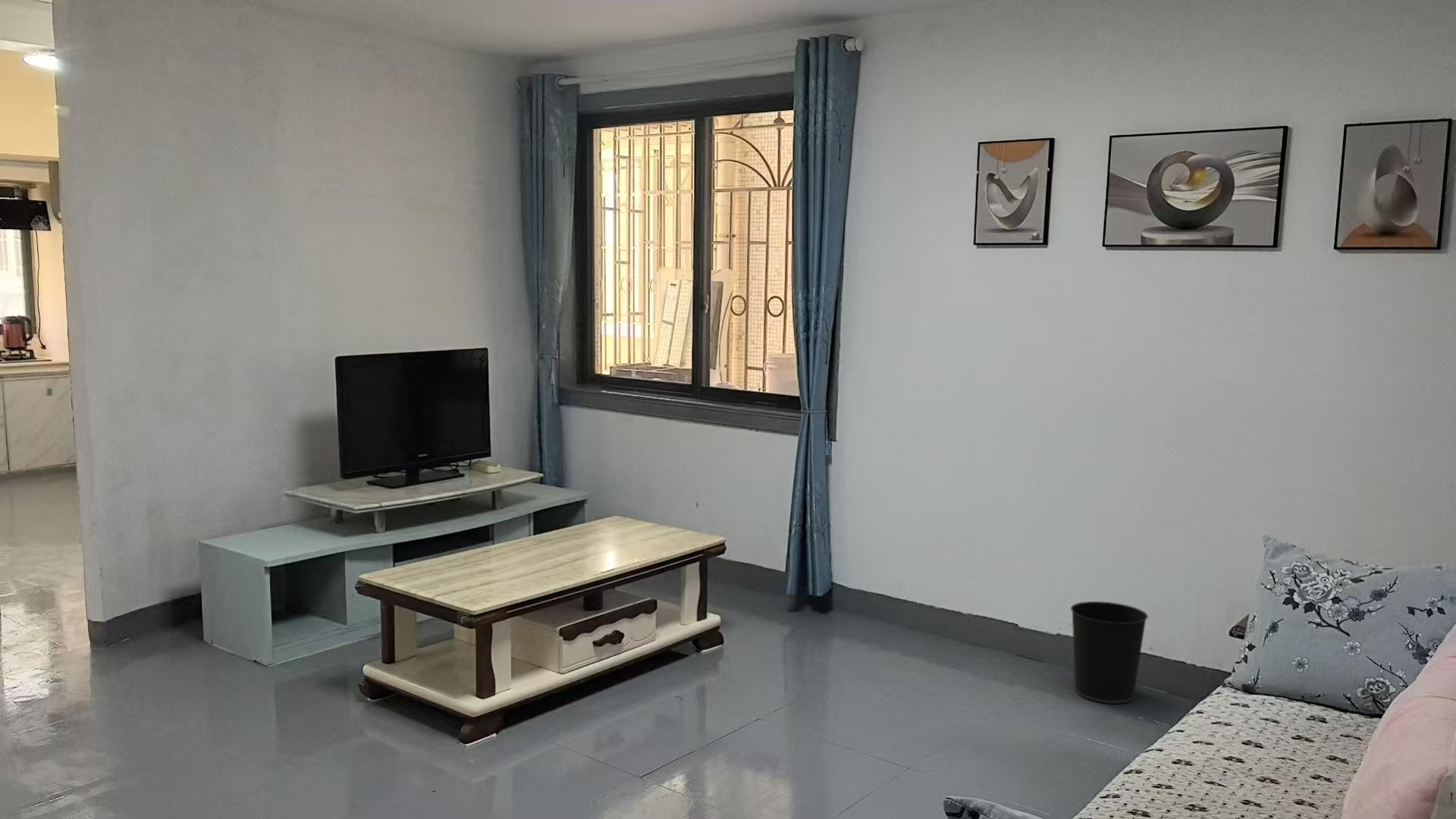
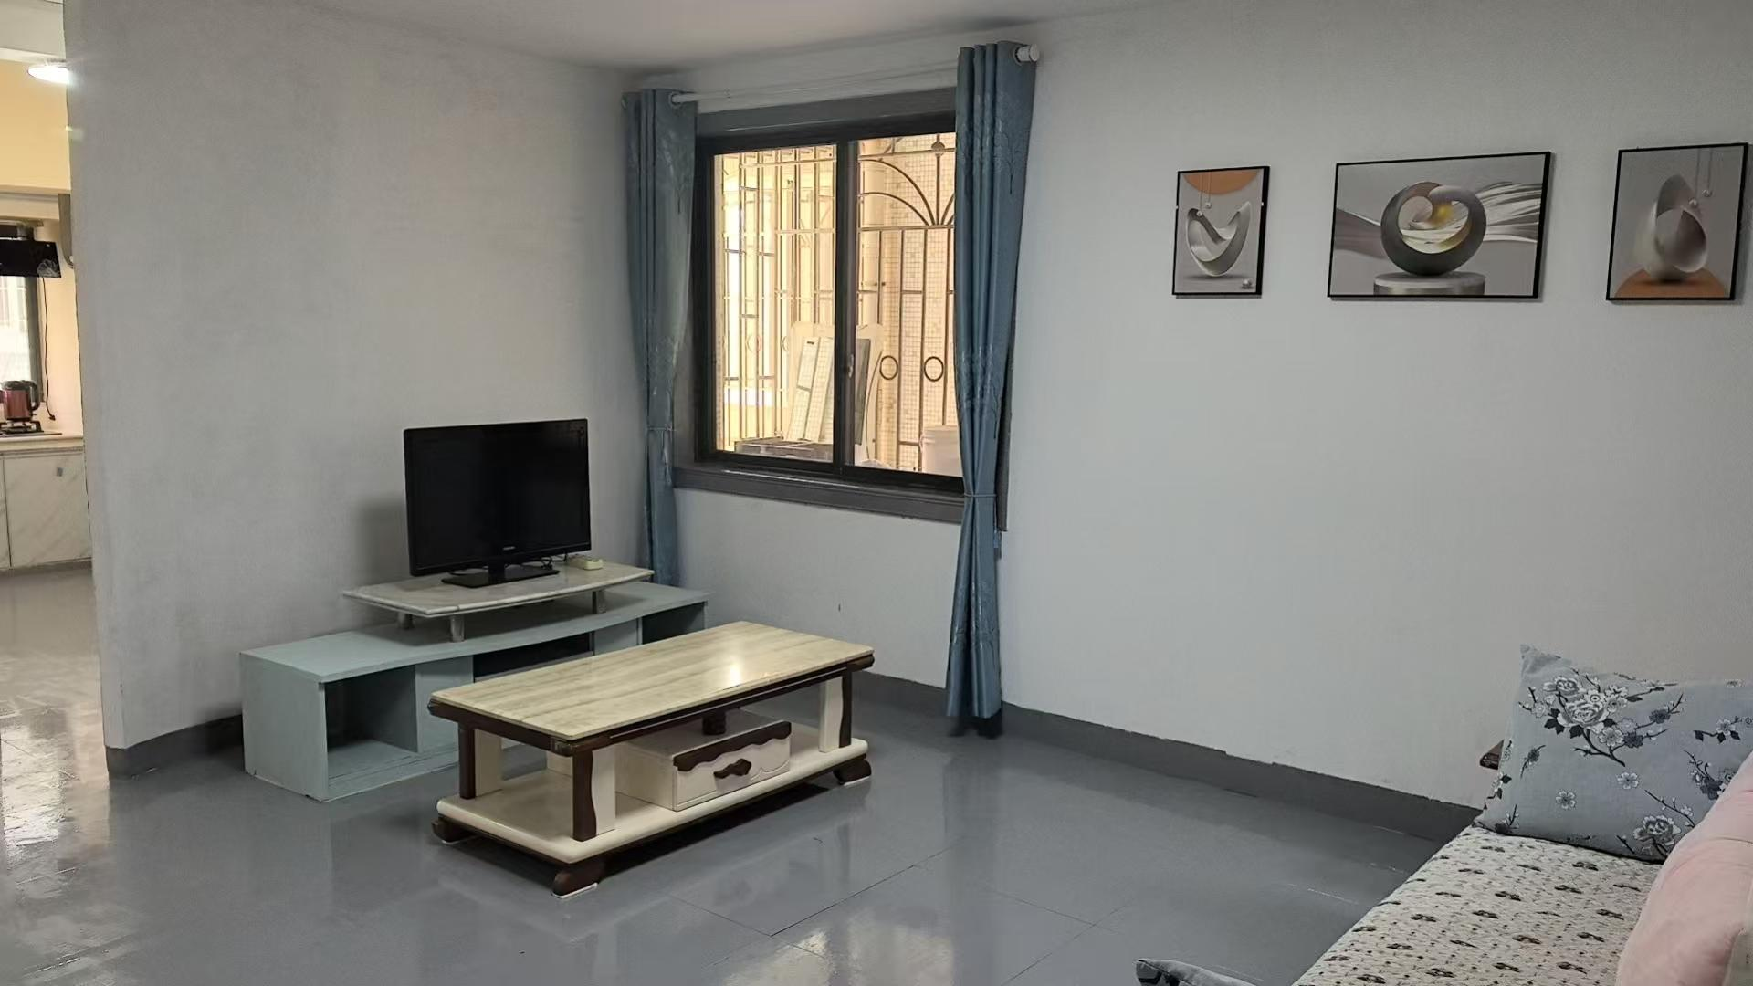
- wastebasket [1070,601,1149,704]
